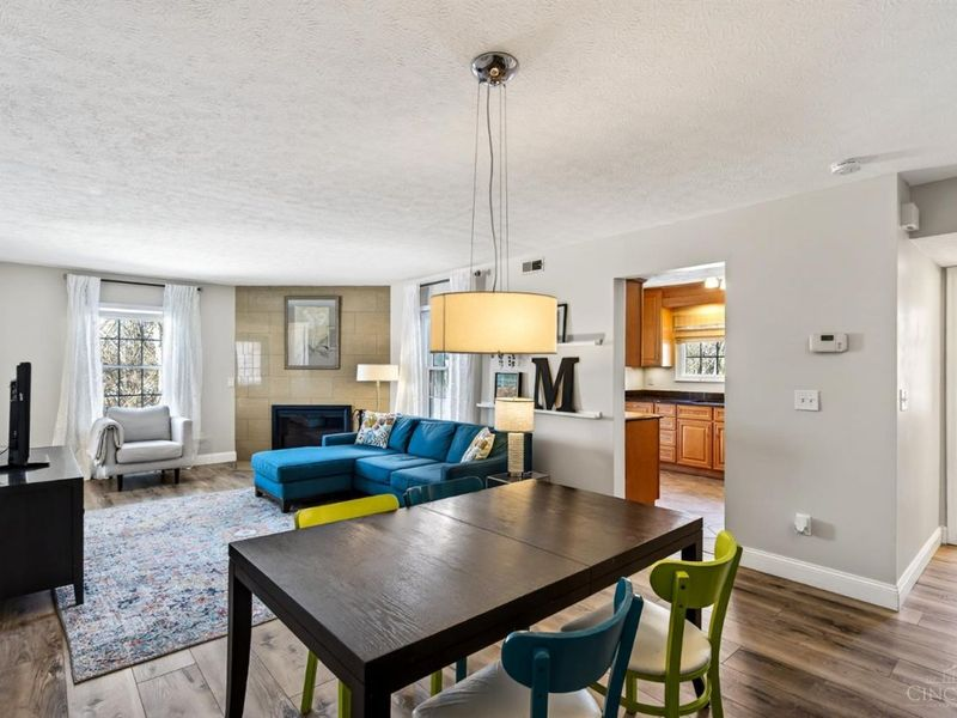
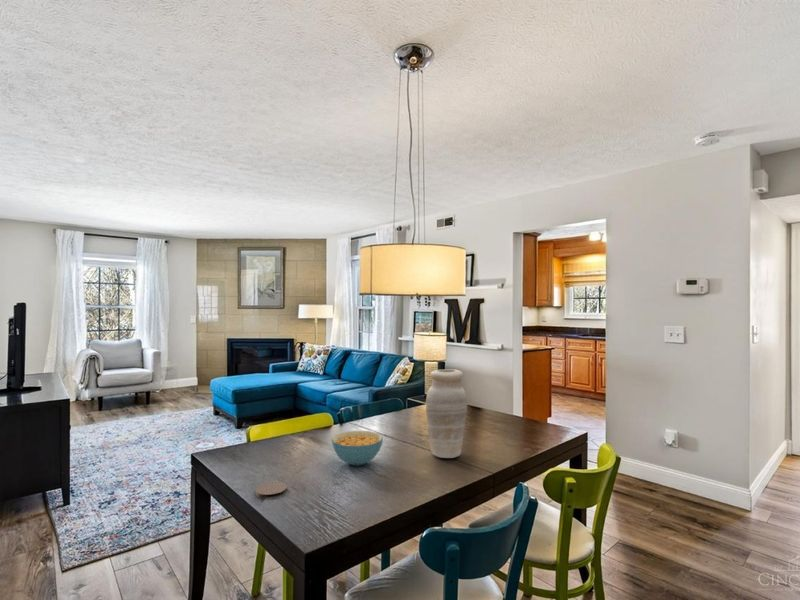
+ cereal bowl [331,430,384,467]
+ coaster [255,481,288,500]
+ vase [425,368,468,459]
